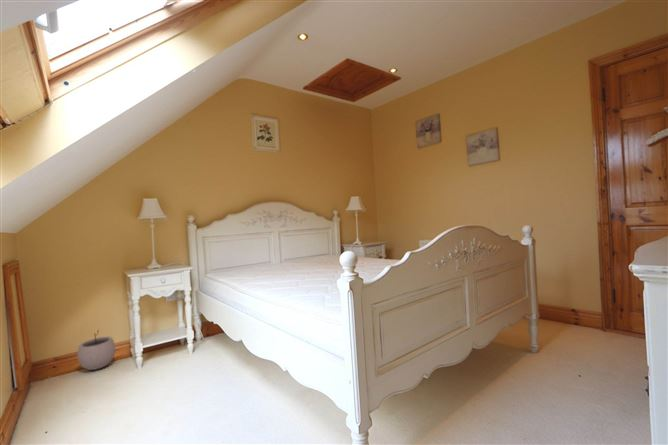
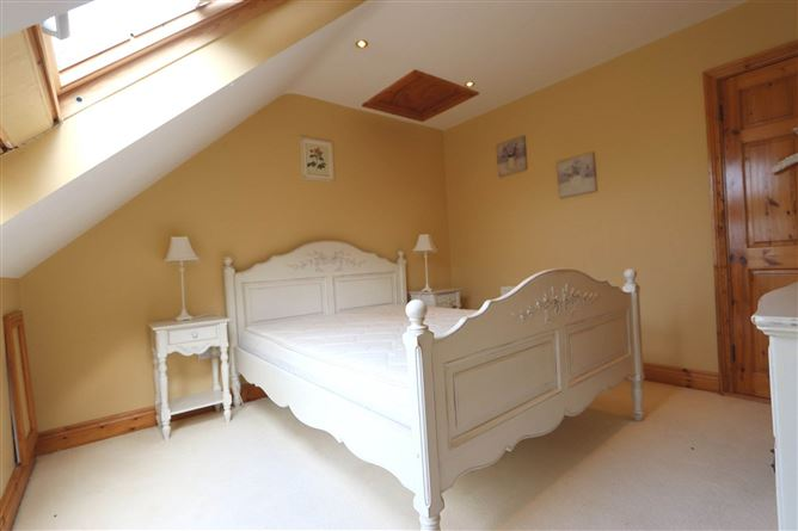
- plant pot [76,328,116,371]
